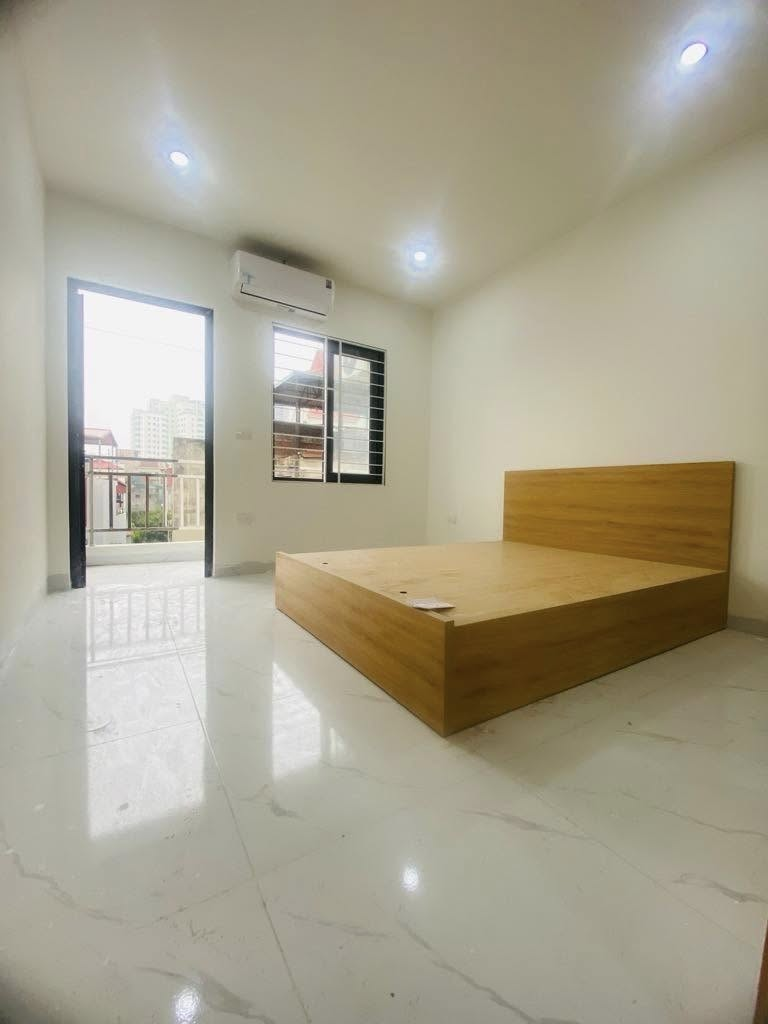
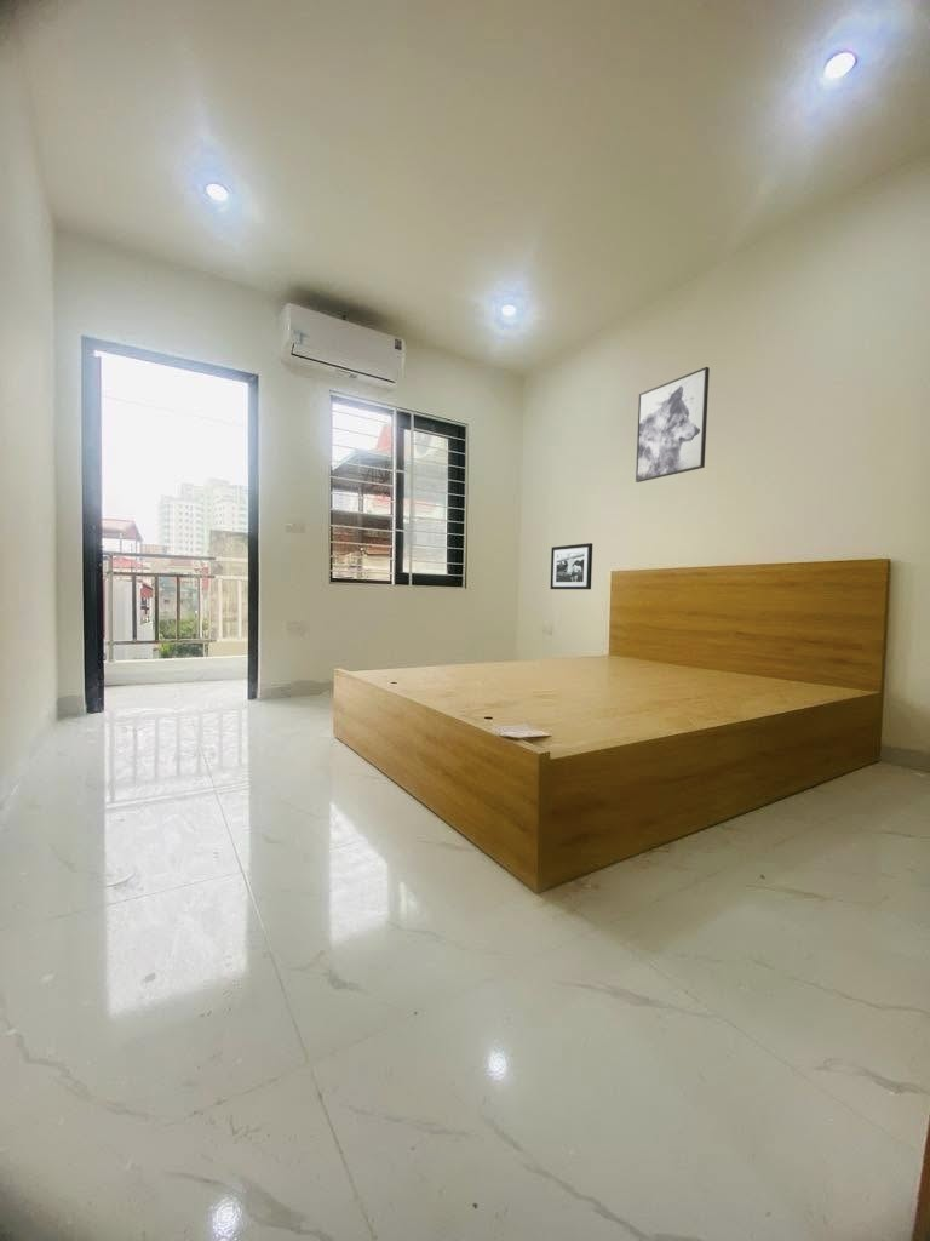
+ wall art [635,366,711,484]
+ picture frame [549,542,593,590]
